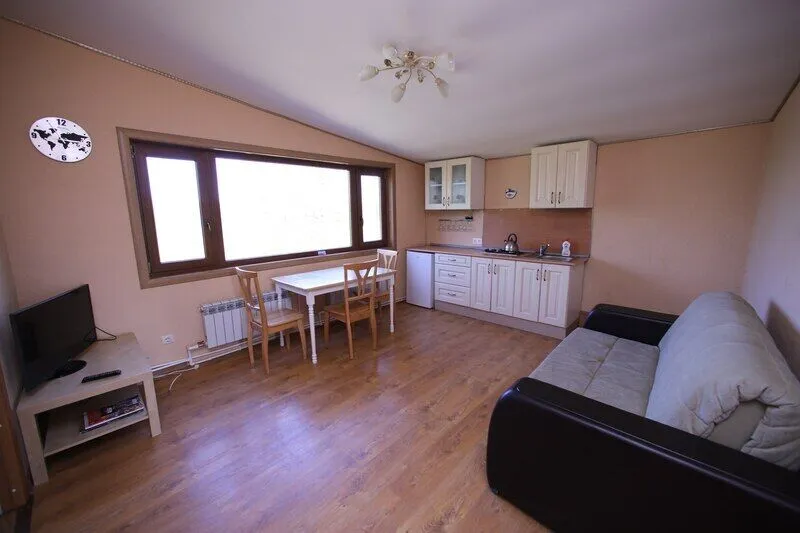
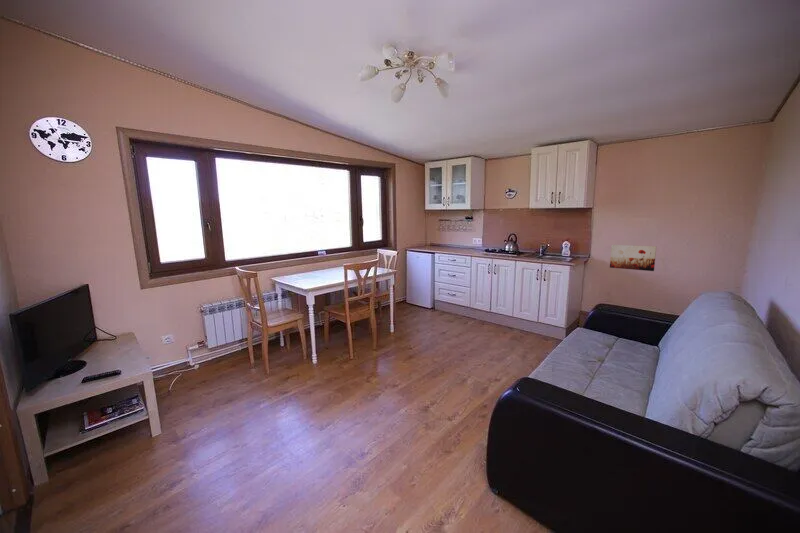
+ wall art [609,244,657,272]
